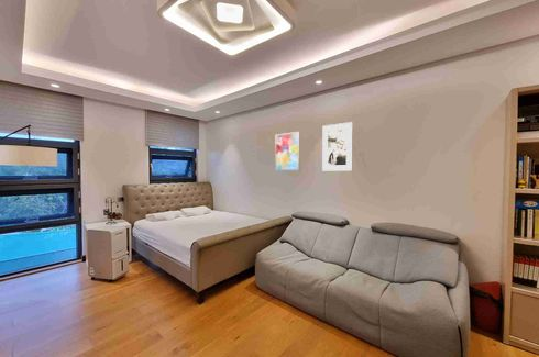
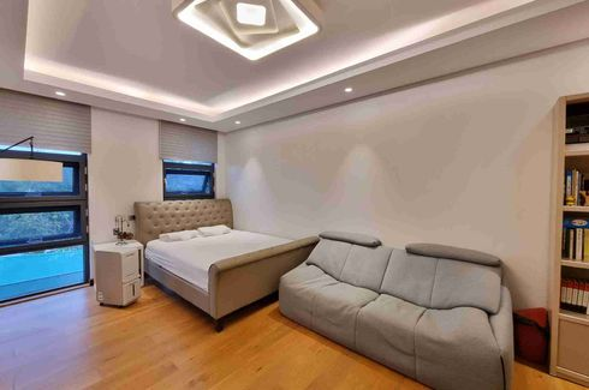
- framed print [321,121,353,171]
- wall art [274,131,301,171]
